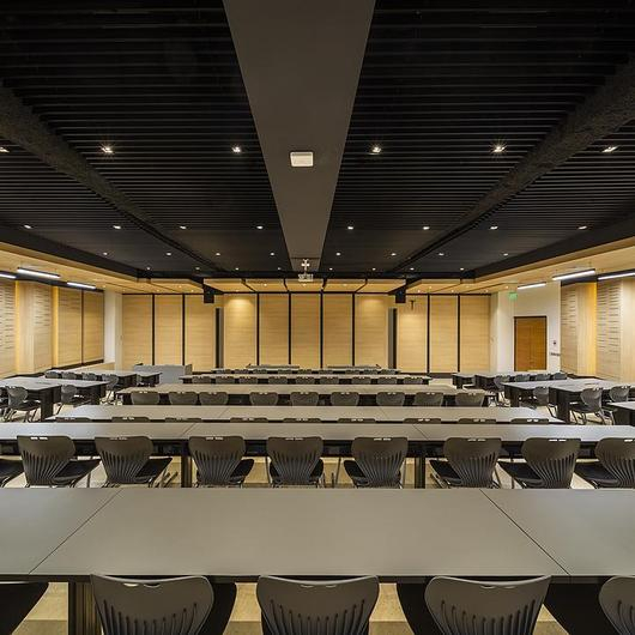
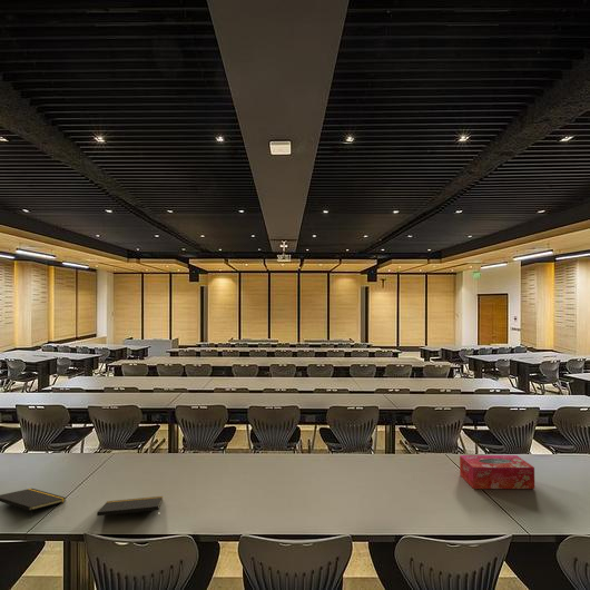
+ notepad [96,495,164,519]
+ notepad [0,488,68,520]
+ tissue box [459,454,535,490]
